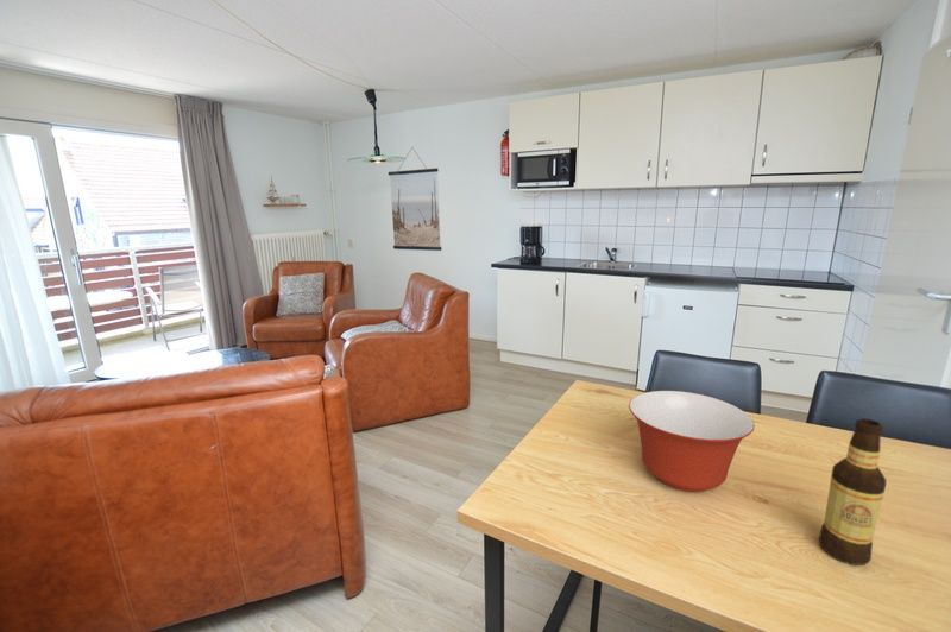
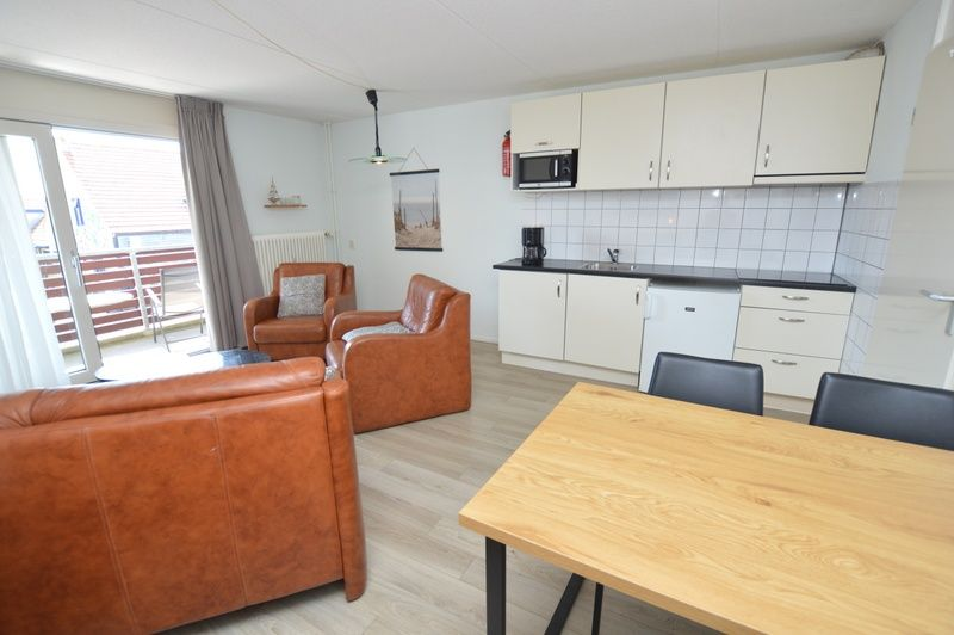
- bottle [818,417,888,567]
- mixing bowl [628,390,756,493]
